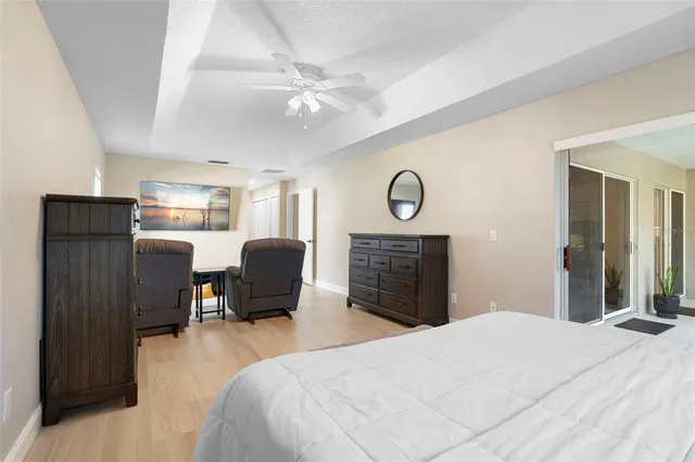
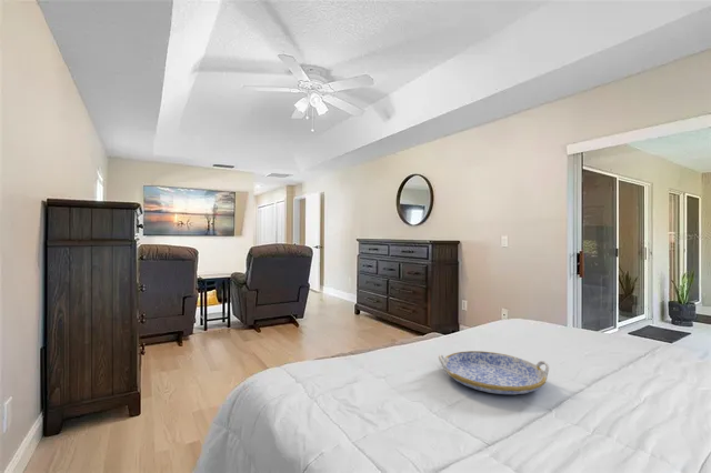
+ serving tray [438,350,550,395]
